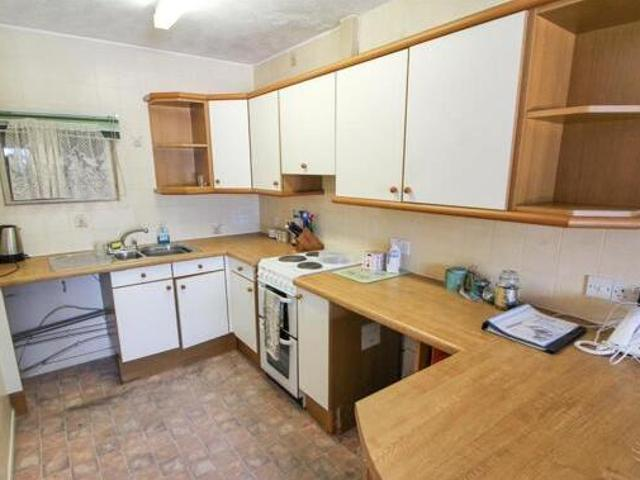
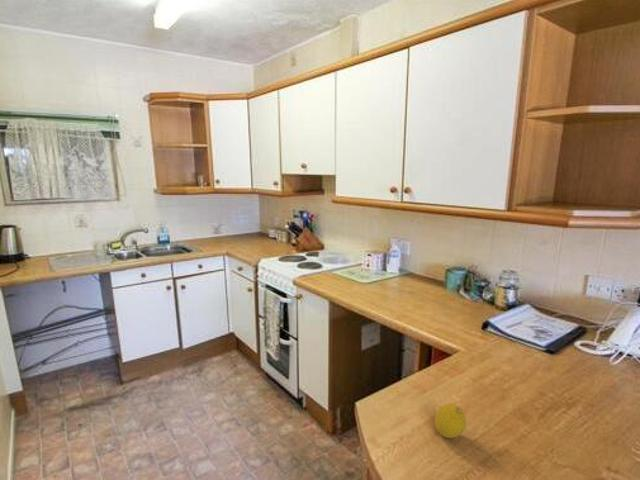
+ fruit [434,403,467,439]
